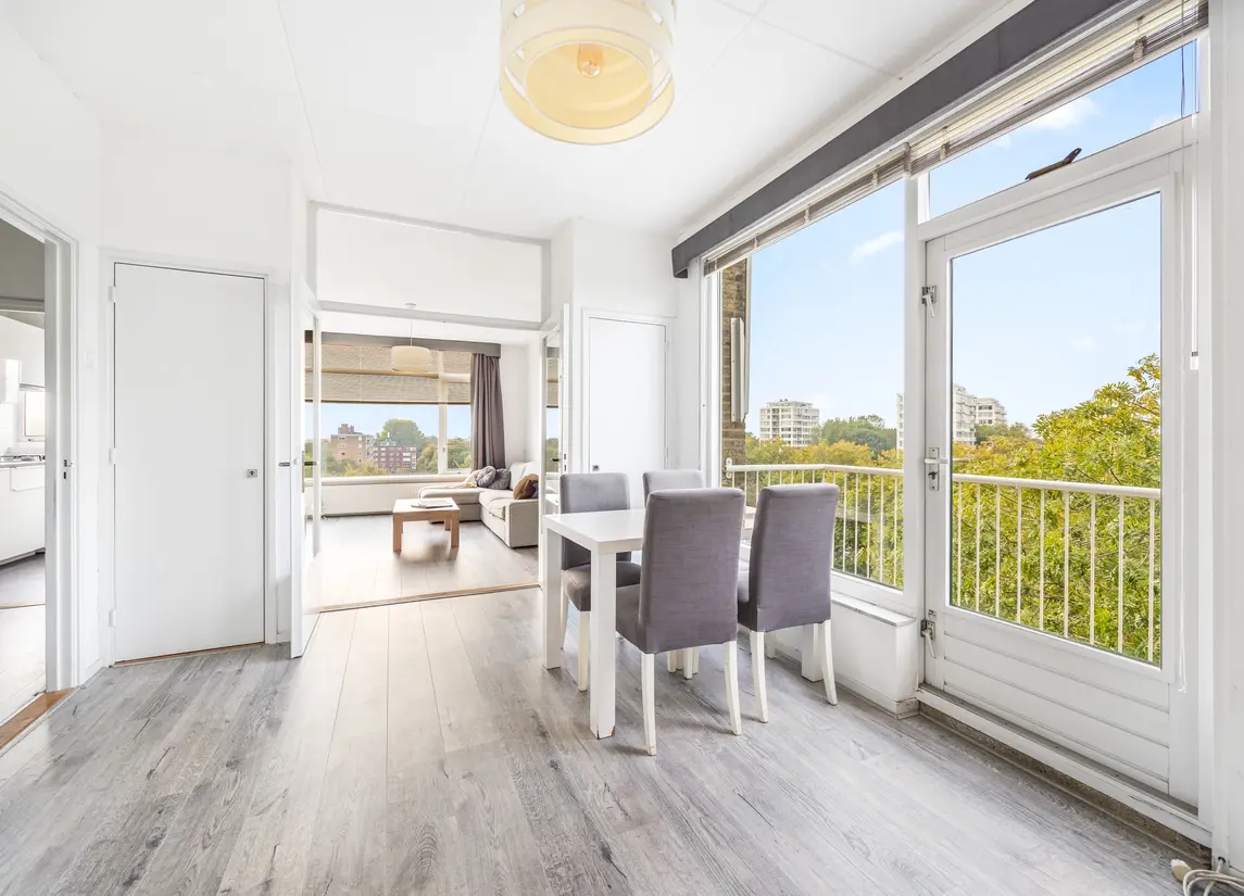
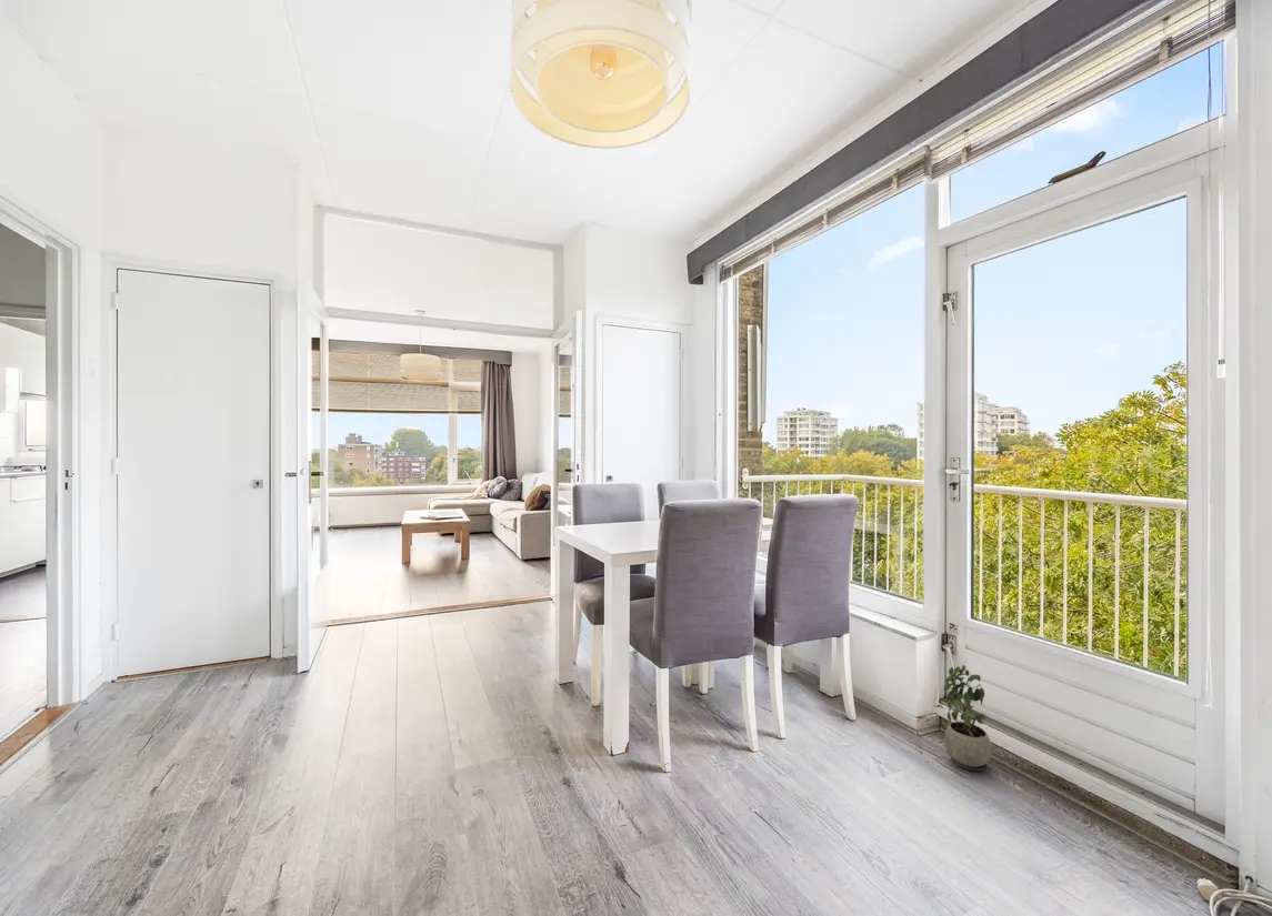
+ potted plant [943,664,993,772]
